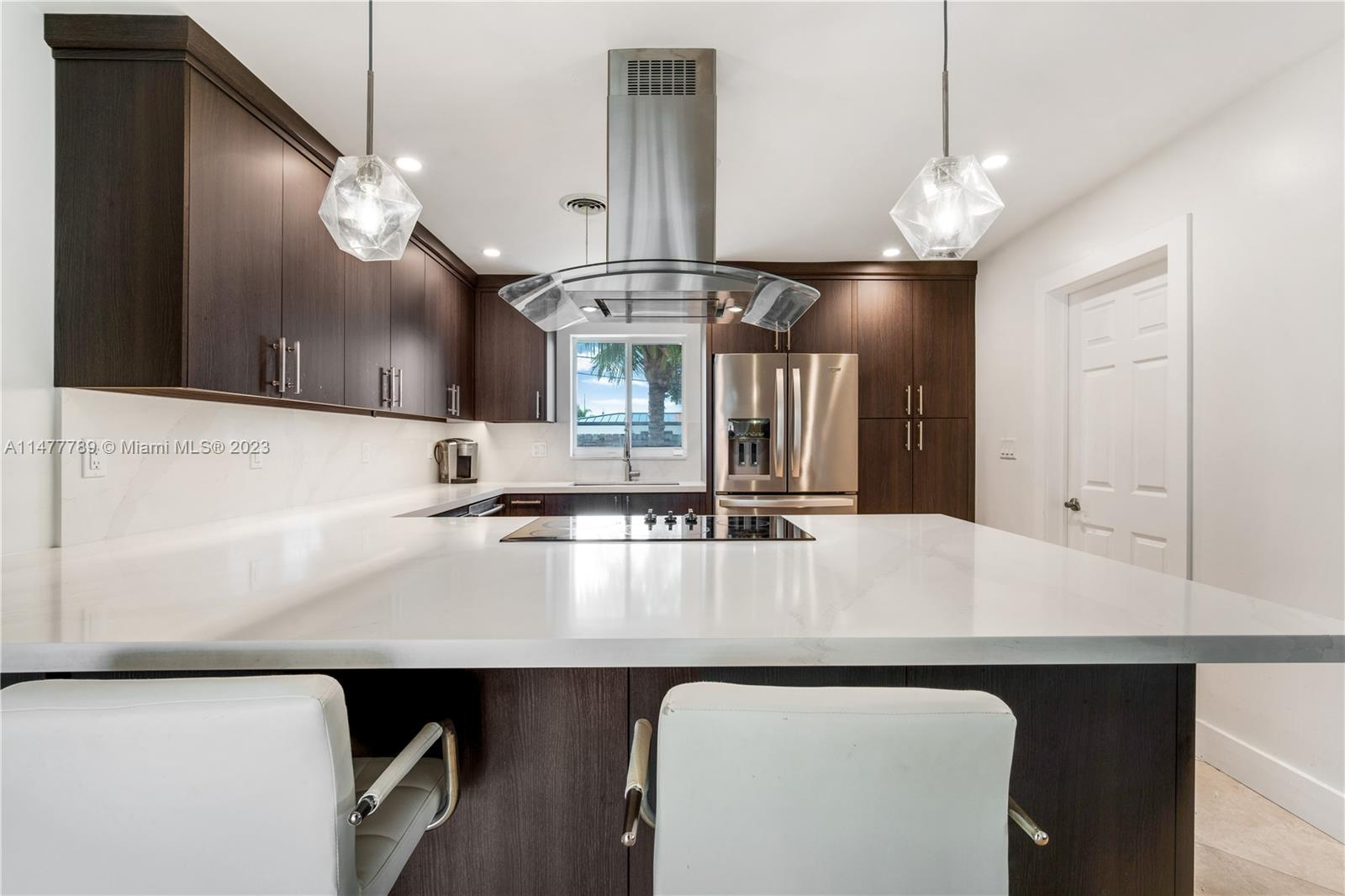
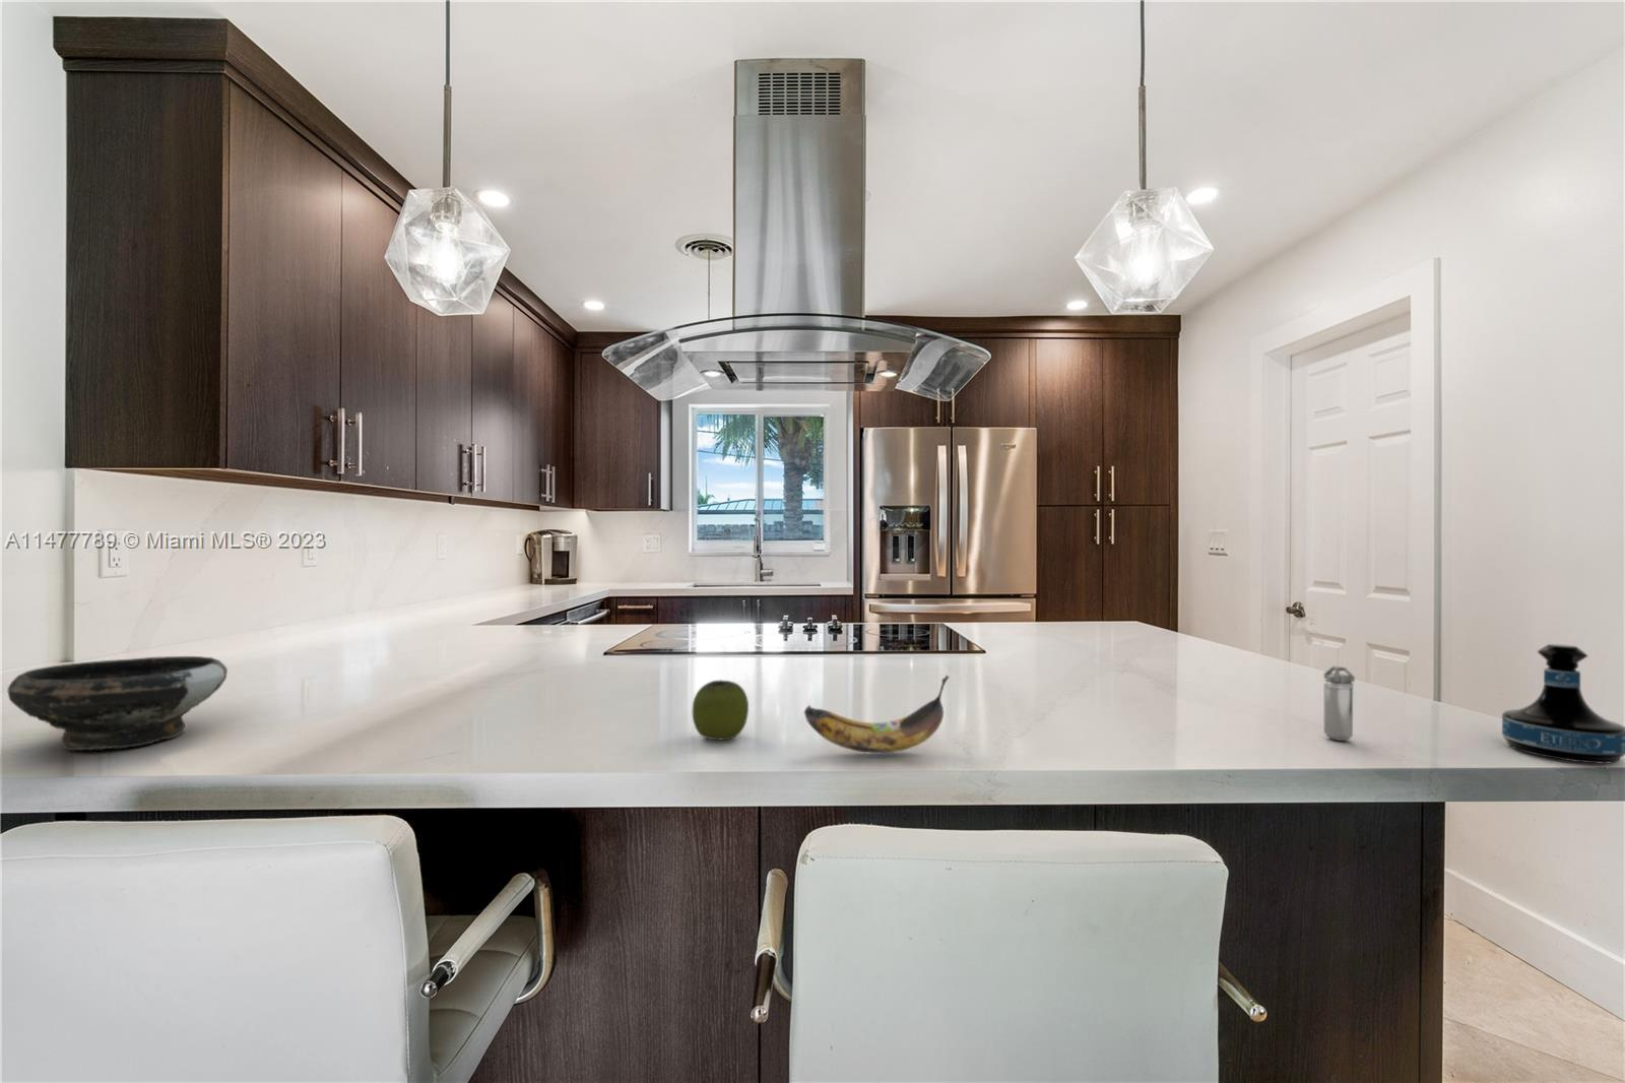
+ shaker [1322,666,1356,742]
+ tequila bottle [1501,643,1625,765]
+ bowl [7,655,228,751]
+ banana [803,674,950,754]
+ apple [691,678,749,741]
